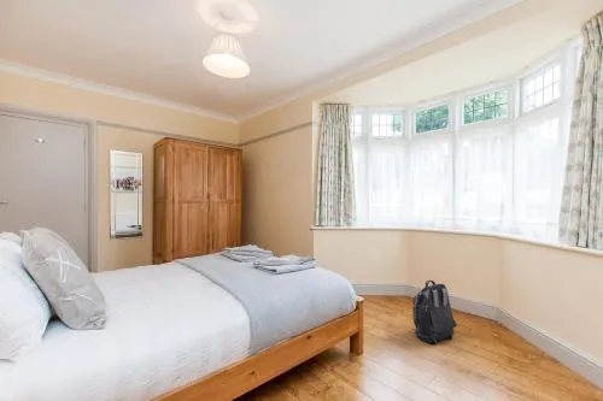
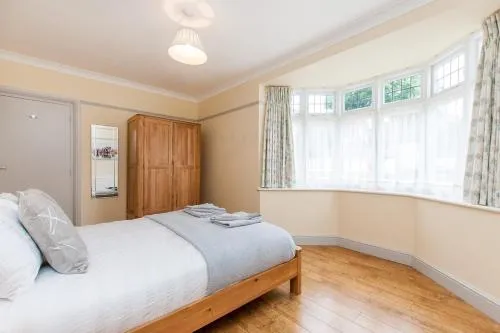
- backpack [411,279,458,346]
